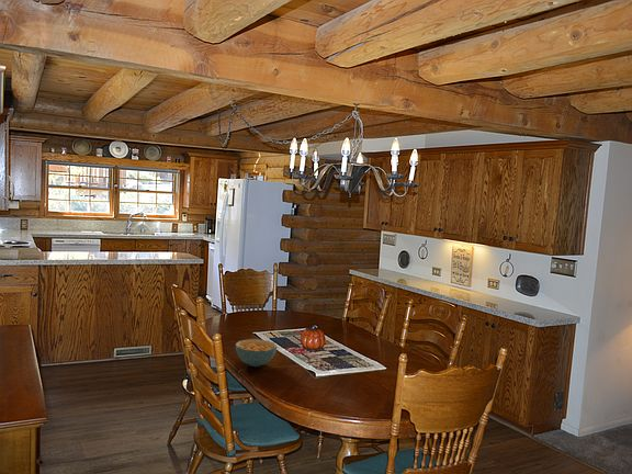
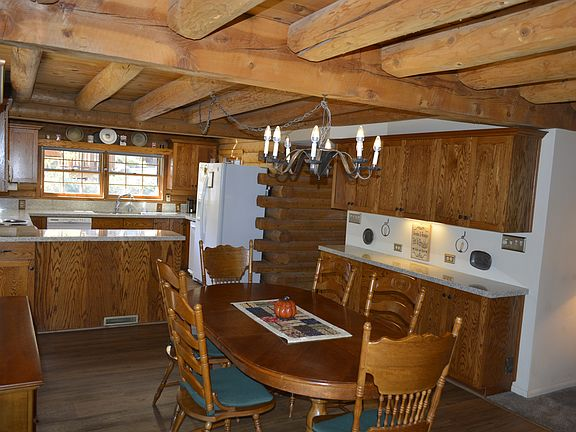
- cereal bowl [235,338,278,368]
